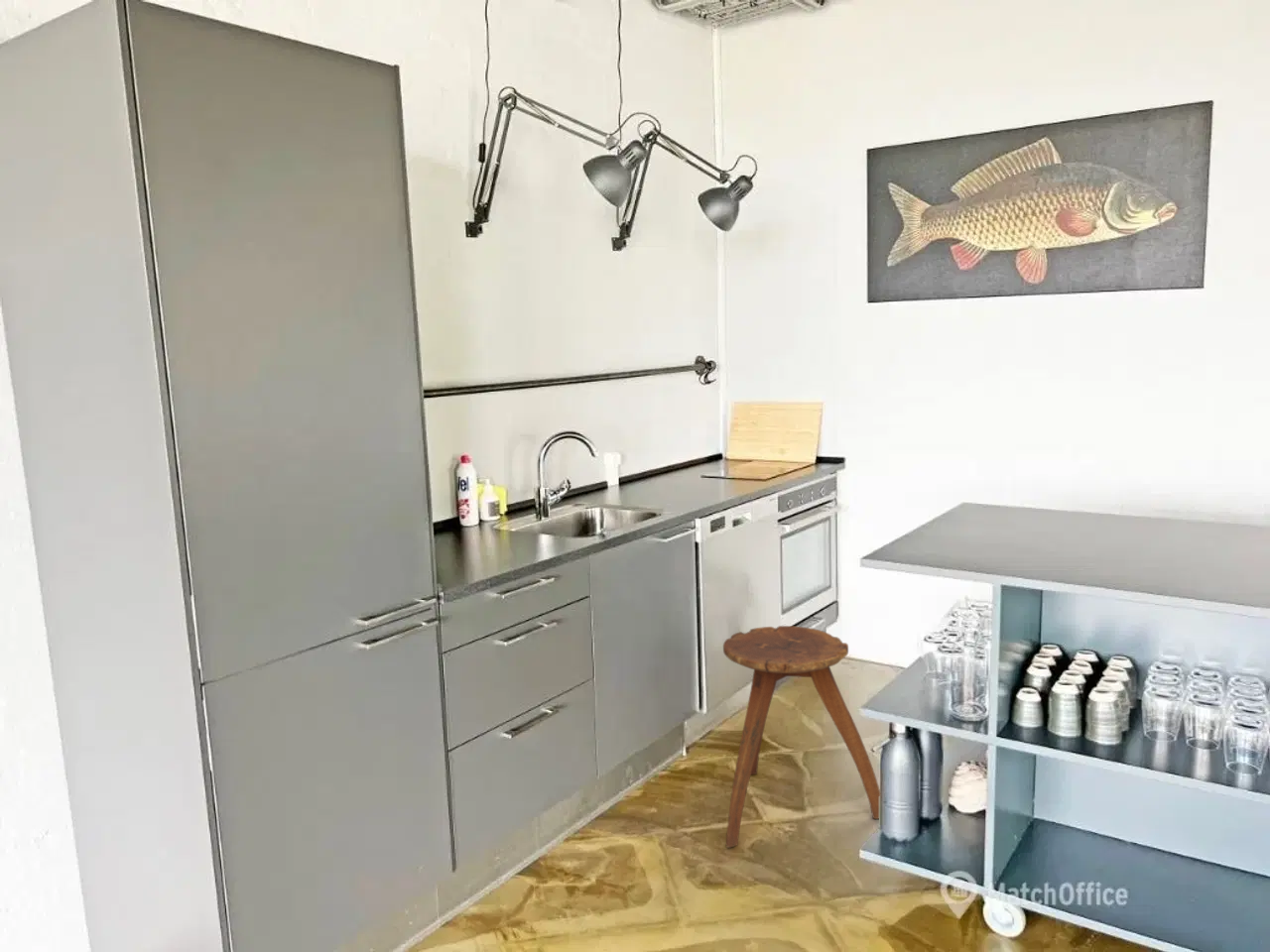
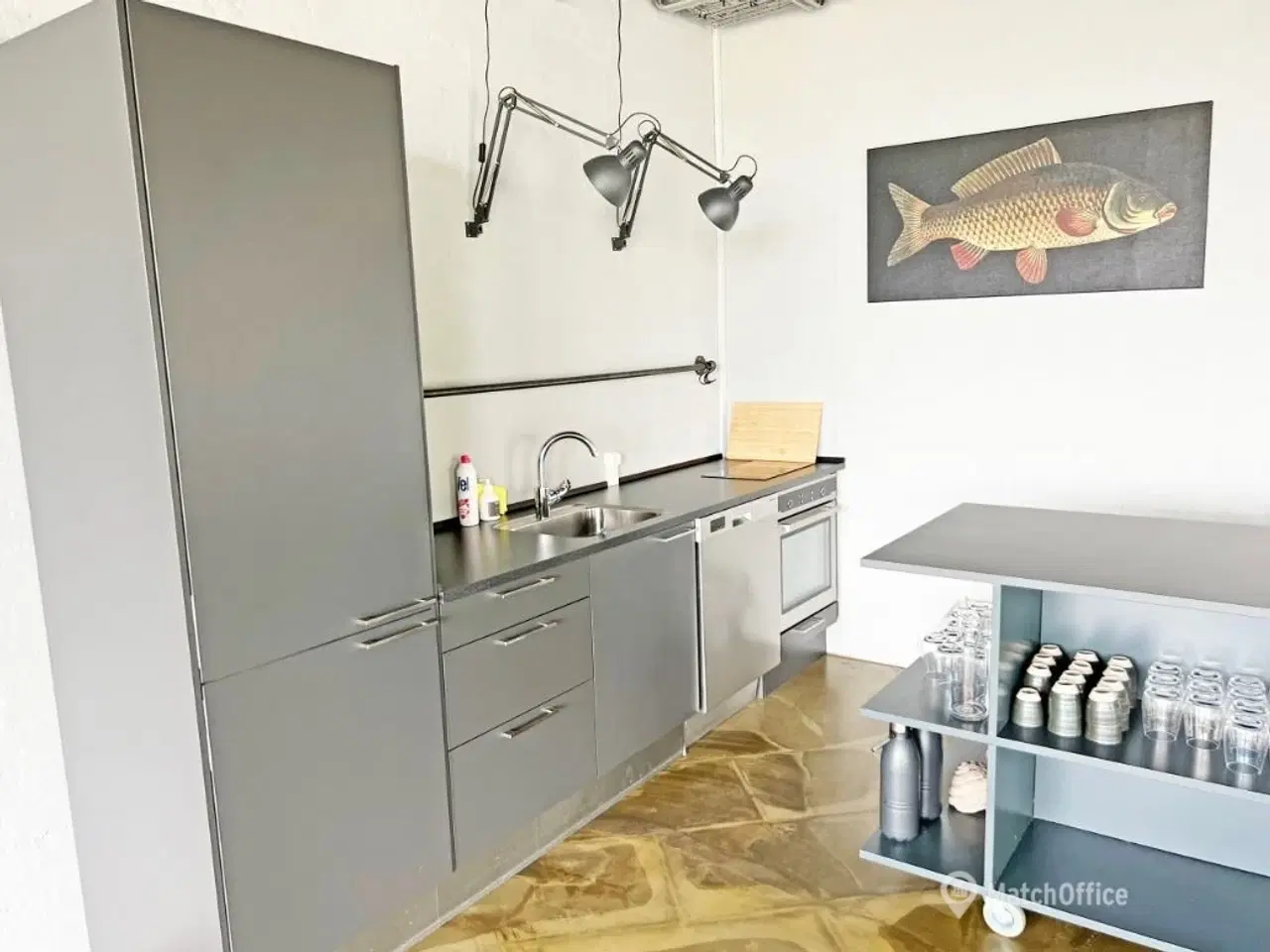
- stool [722,625,881,849]
